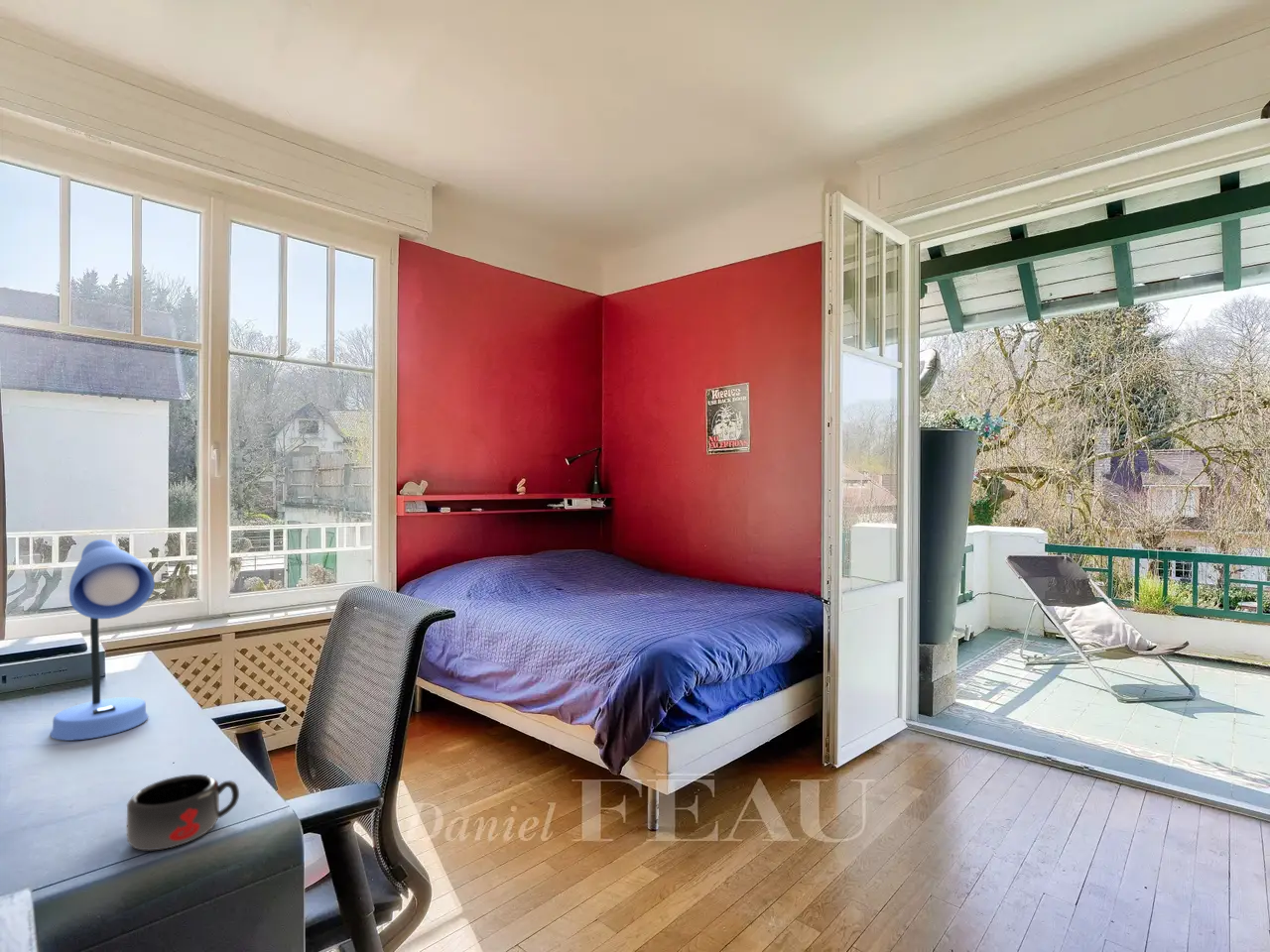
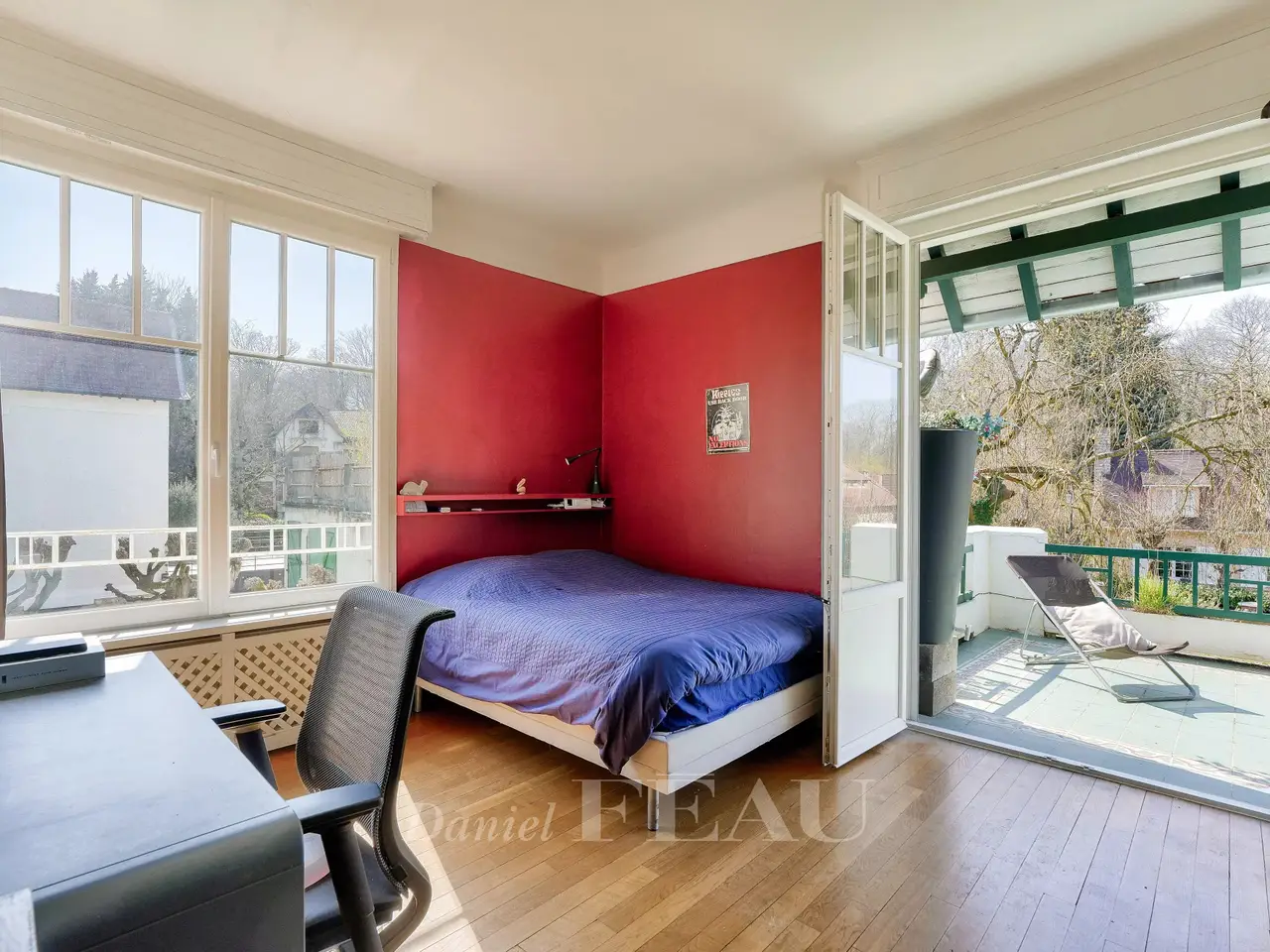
- mug [126,773,240,852]
- desk lamp [49,538,156,742]
